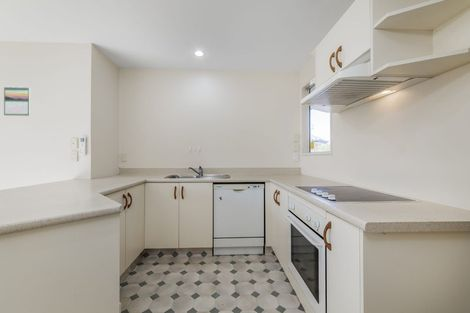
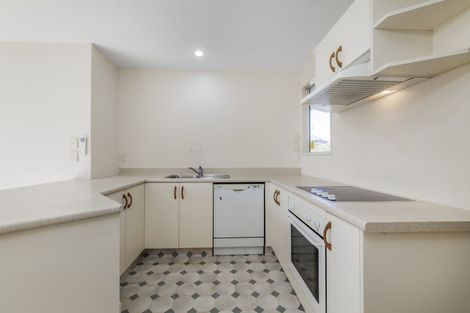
- calendar [3,86,31,117]
